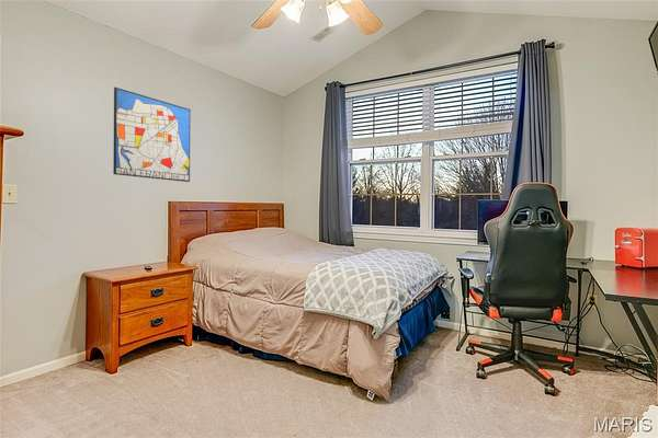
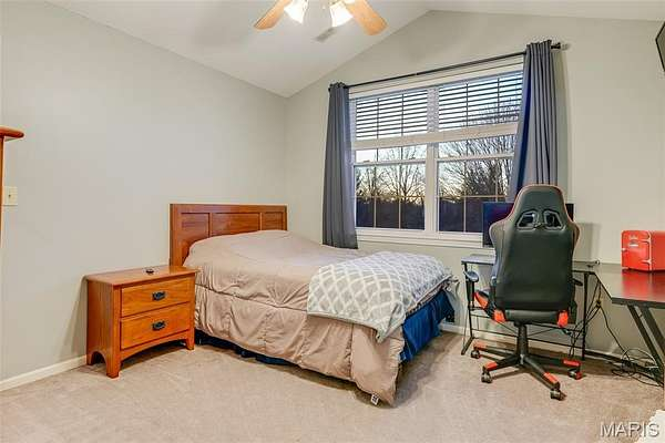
- wall art [112,87,192,183]
